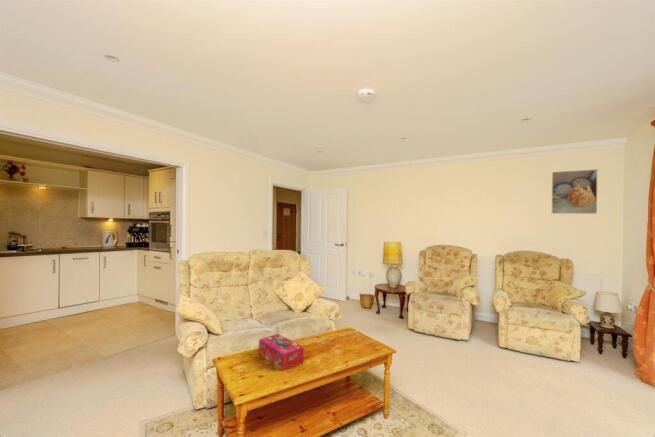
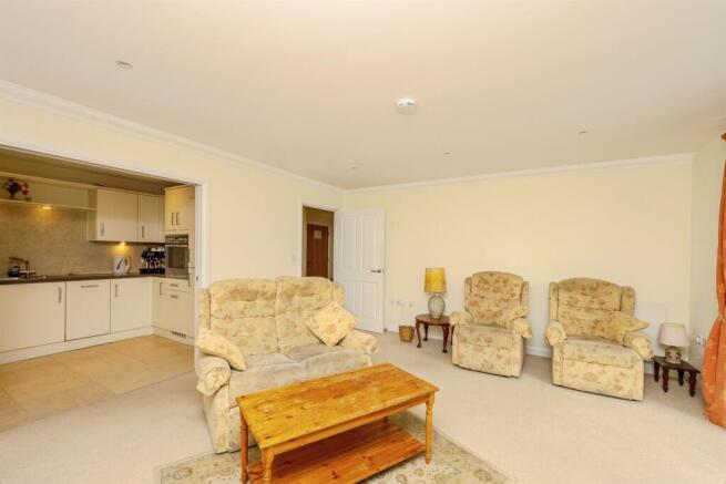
- tissue box [258,333,305,372]
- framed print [551,168,599,215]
